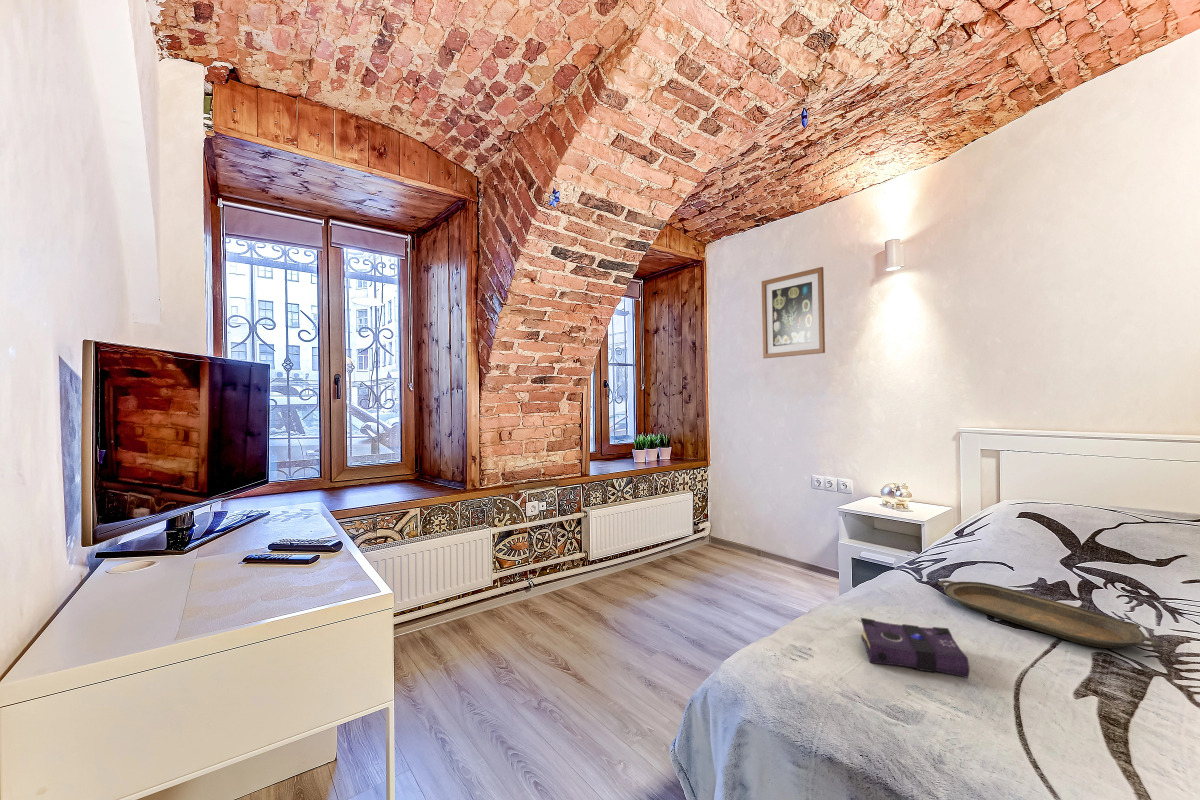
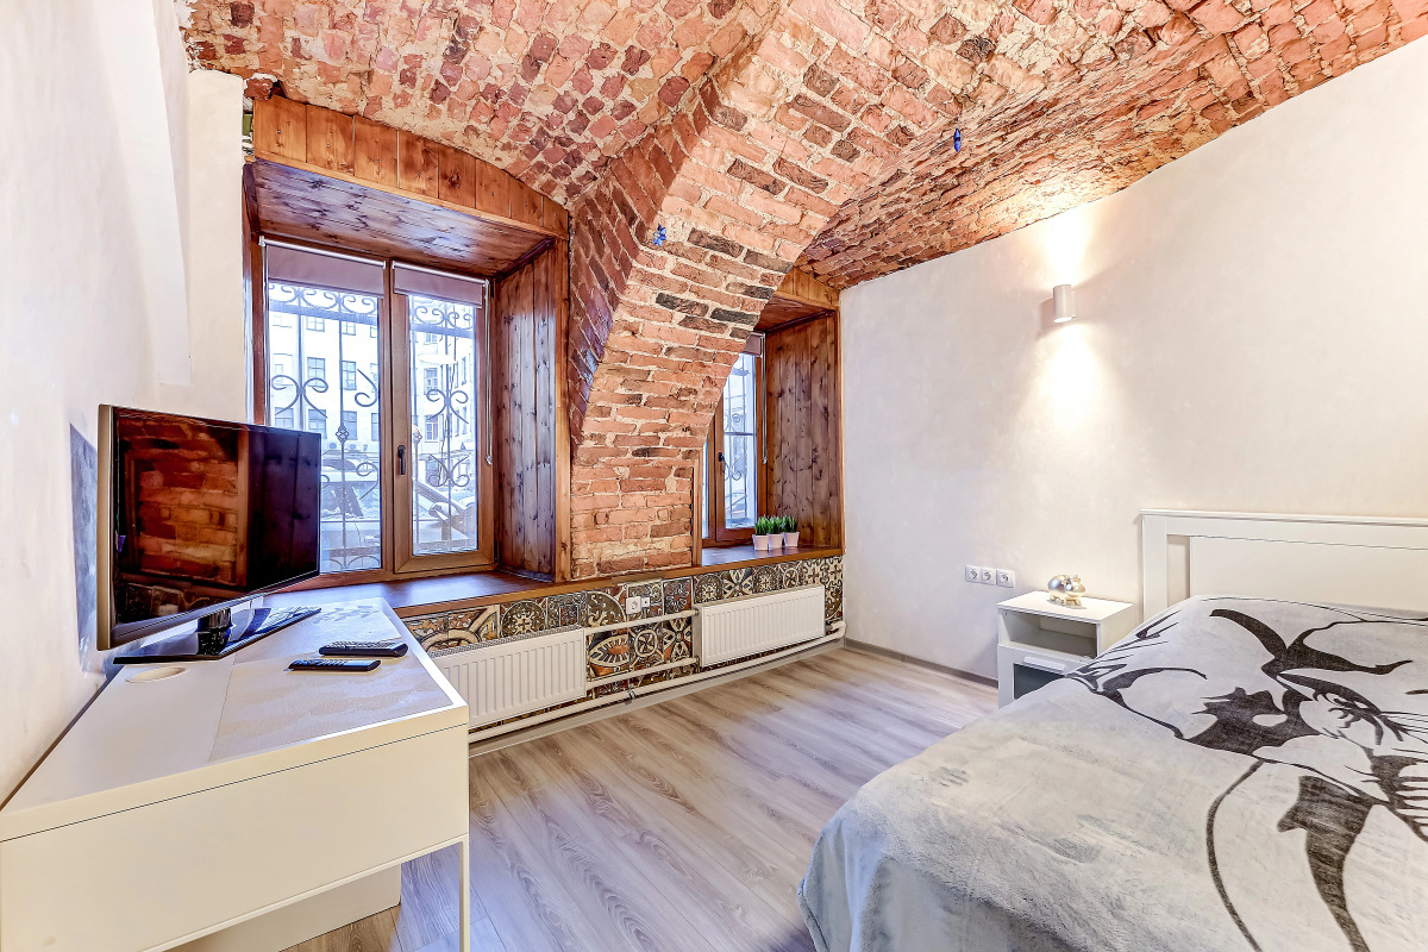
- book [860,617,970,679]
- wall art [761,266,826,359]
- serving tray [937,579,1162,649]
